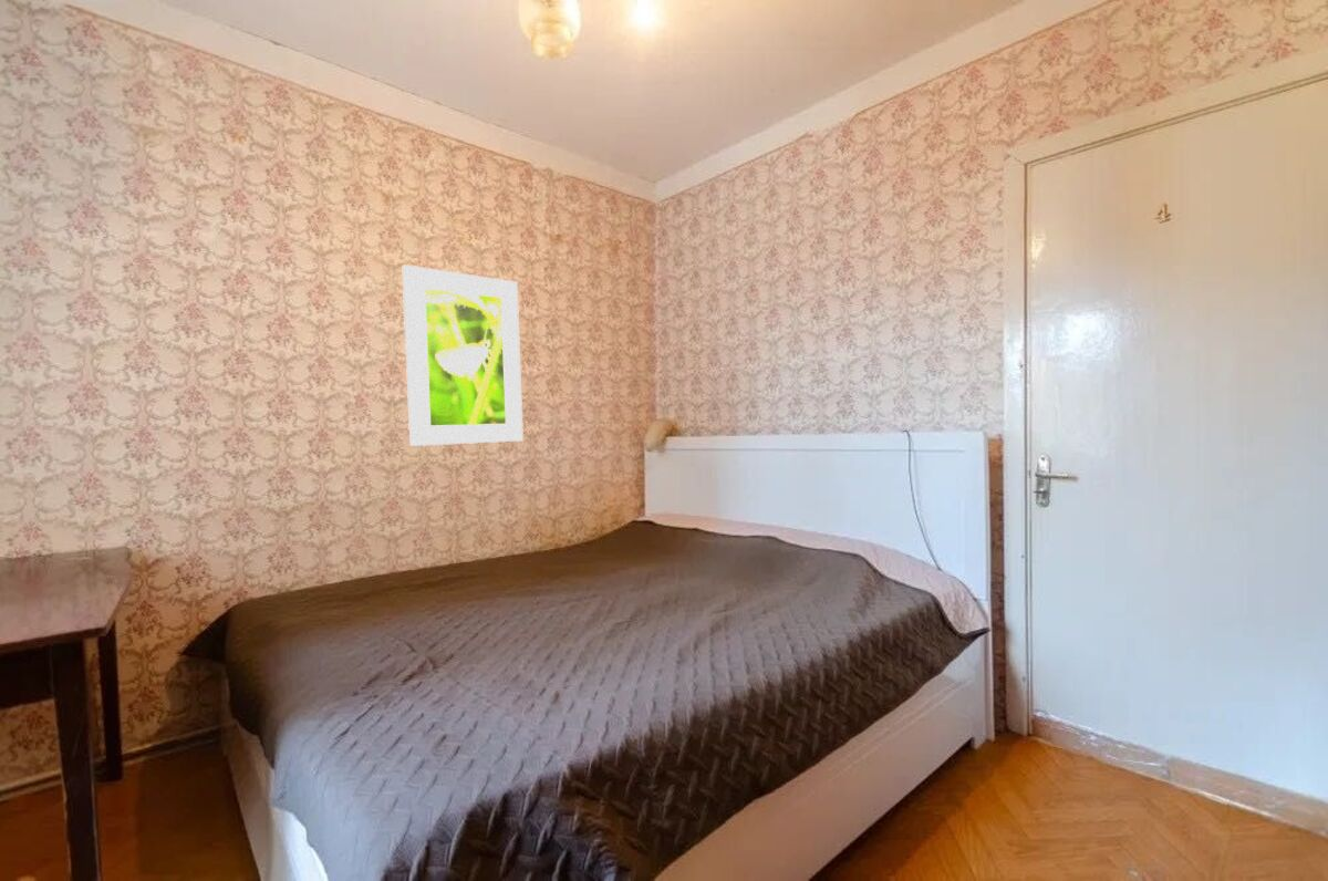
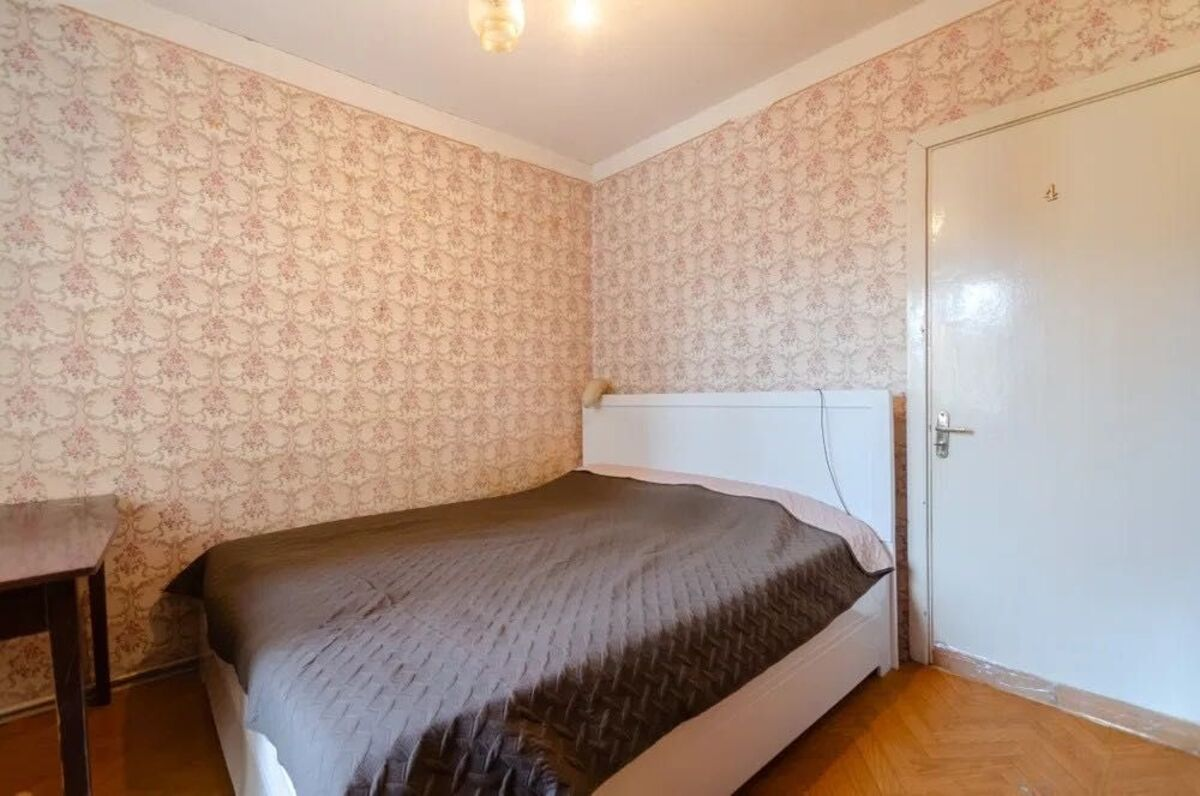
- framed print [402,263,525,447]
